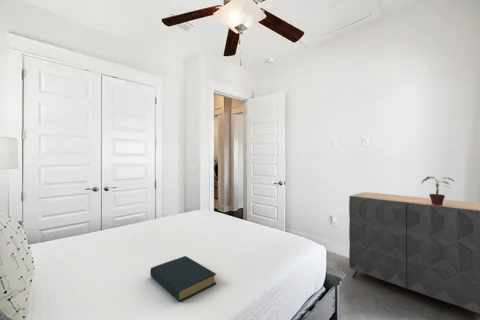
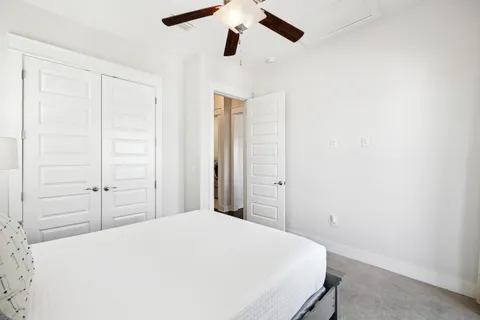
- dresser [348,191,480,318]
- potted plant [420,176,455,205]
- hardback book [149,255,217,302]
